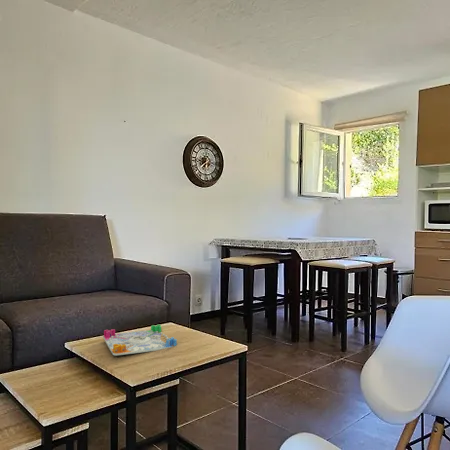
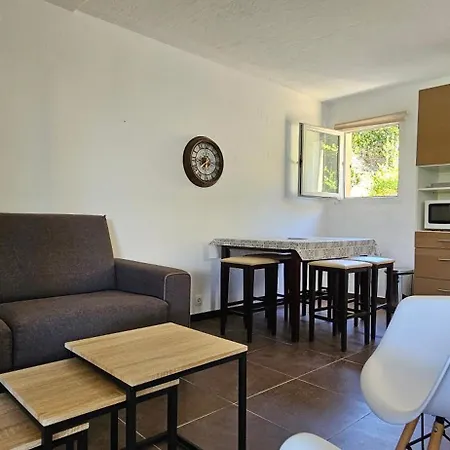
- board game [102,324,178,356]
